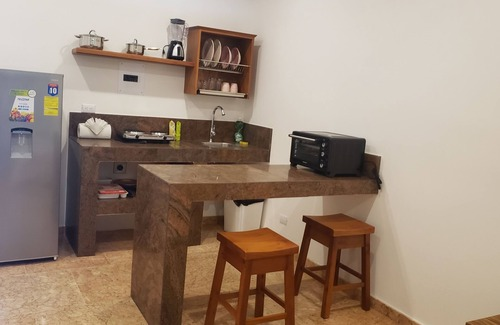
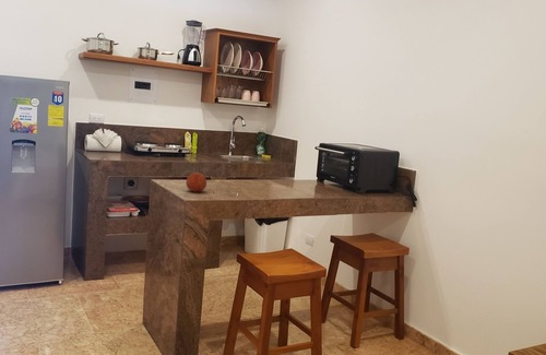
+ fruit [185,171,207,193]
